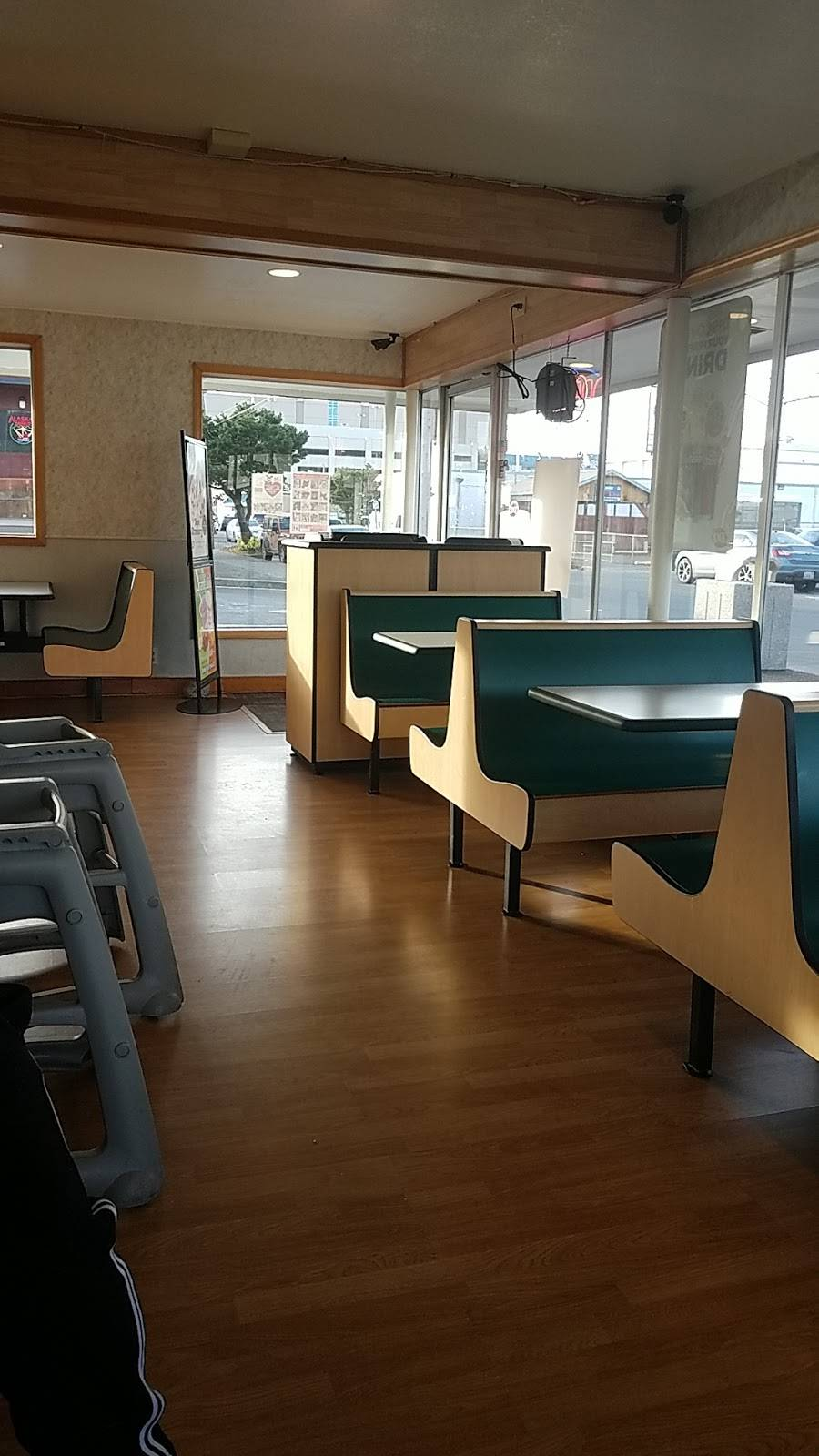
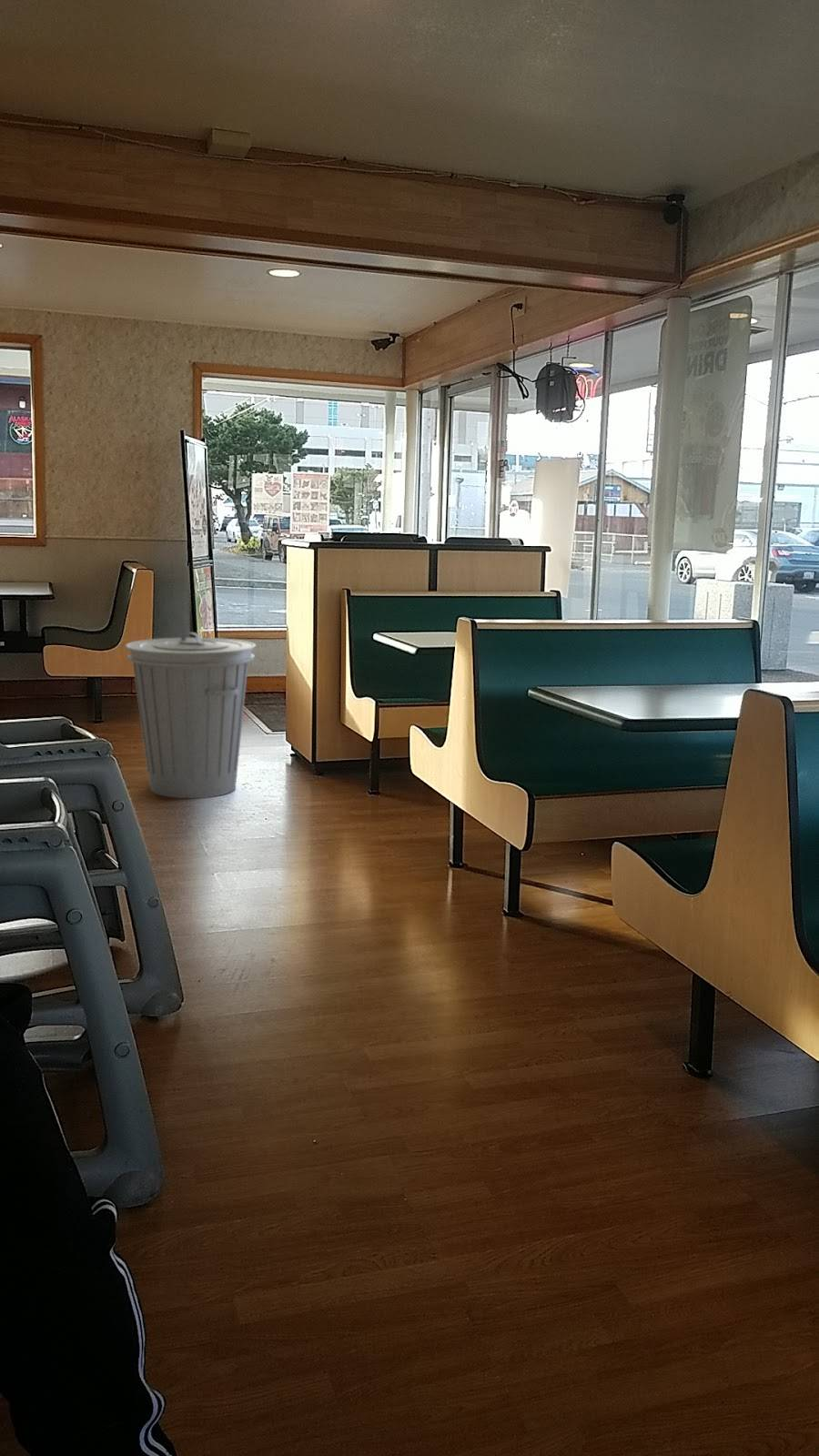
+ trash can [125,632,257,799]
